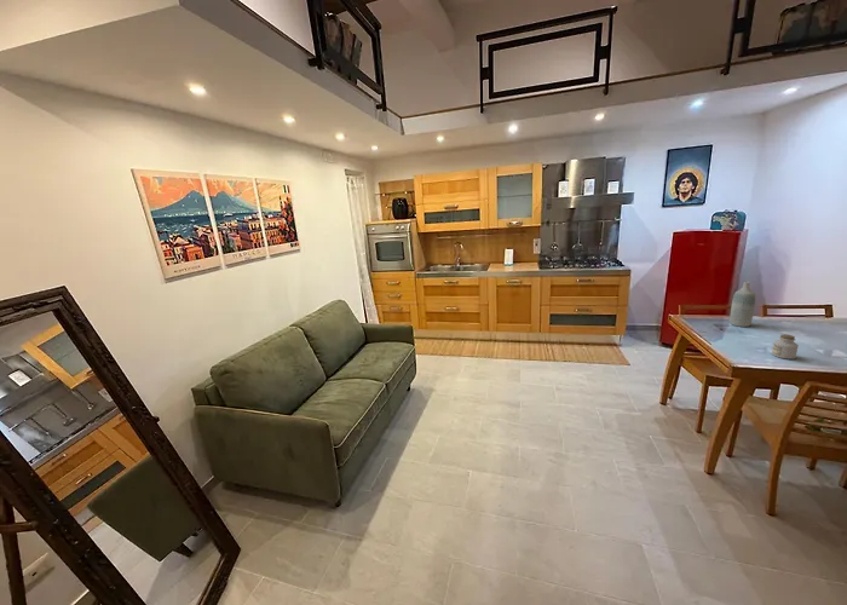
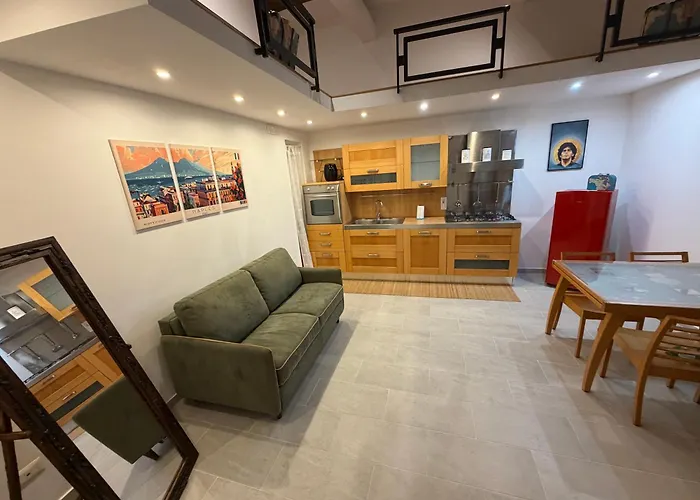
- jar [771,333,800,361]
- bottle [728,281,756,328]
